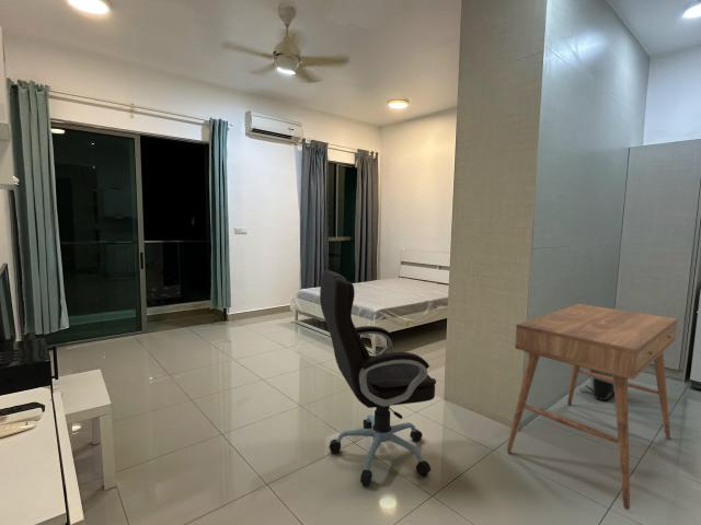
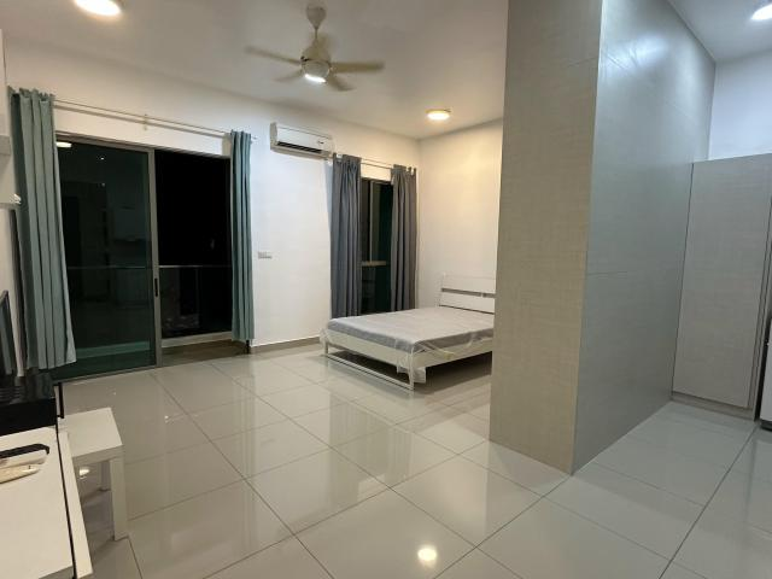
- office chair [319,269,437,487]
- backpack [581,370,614,401]
- desk [505,303,678,511]
